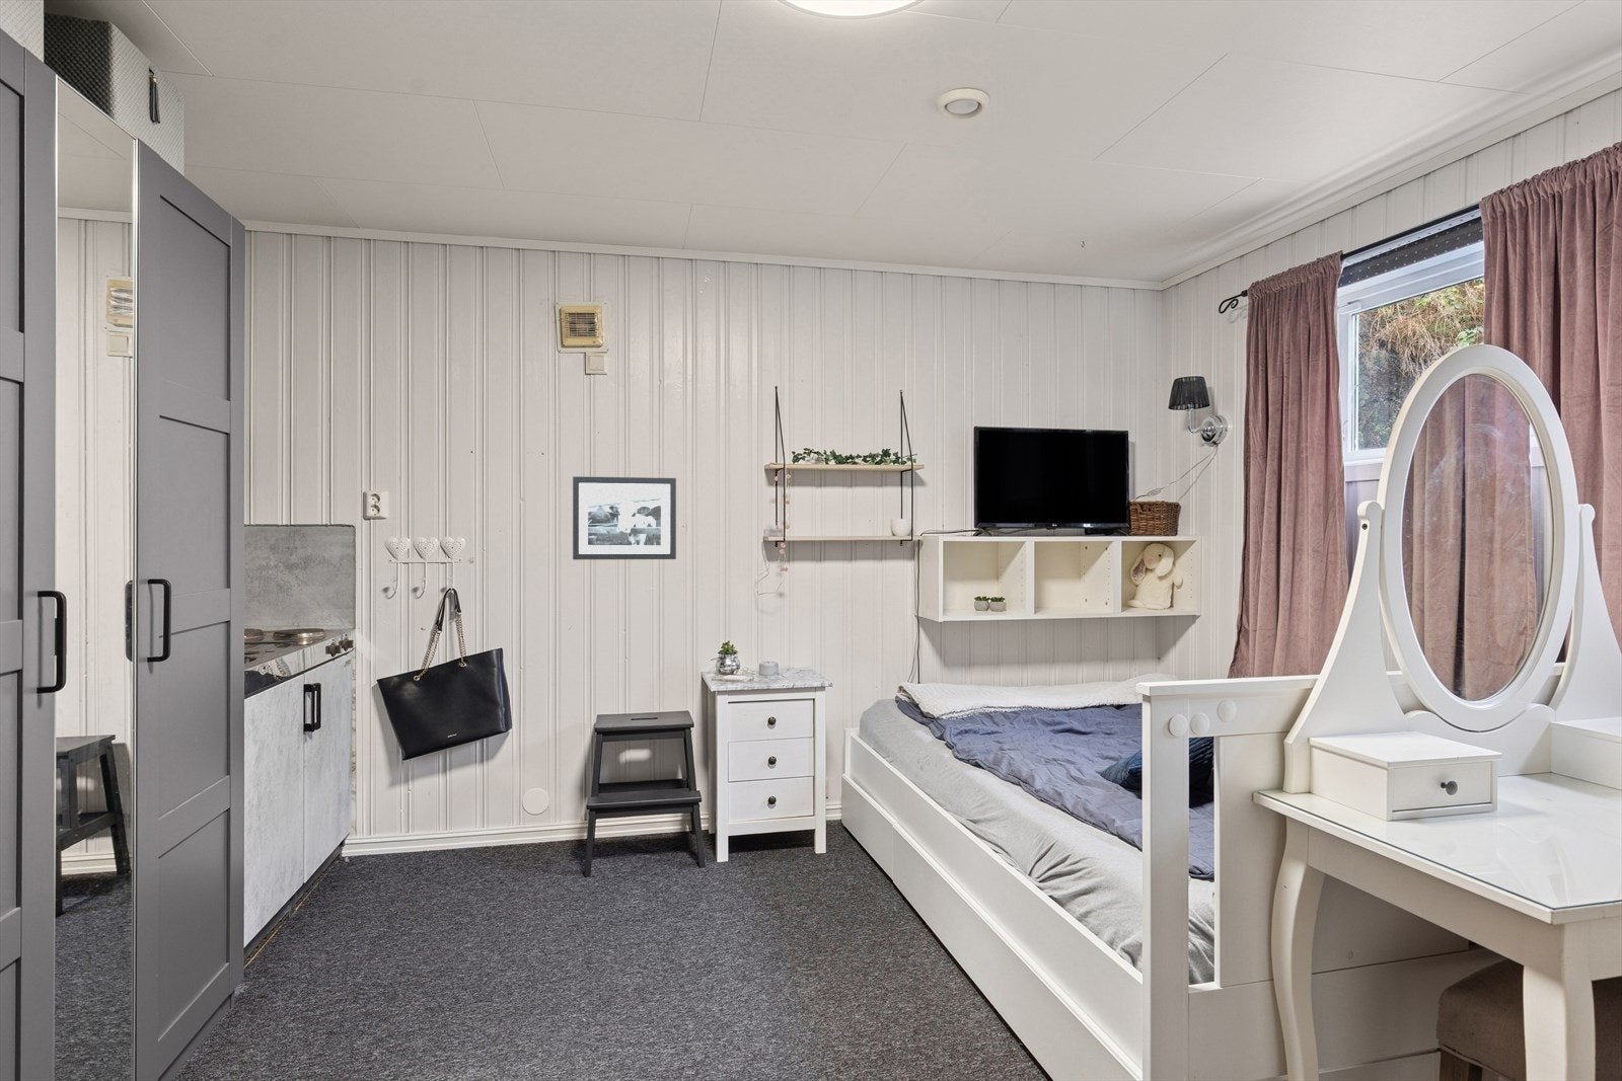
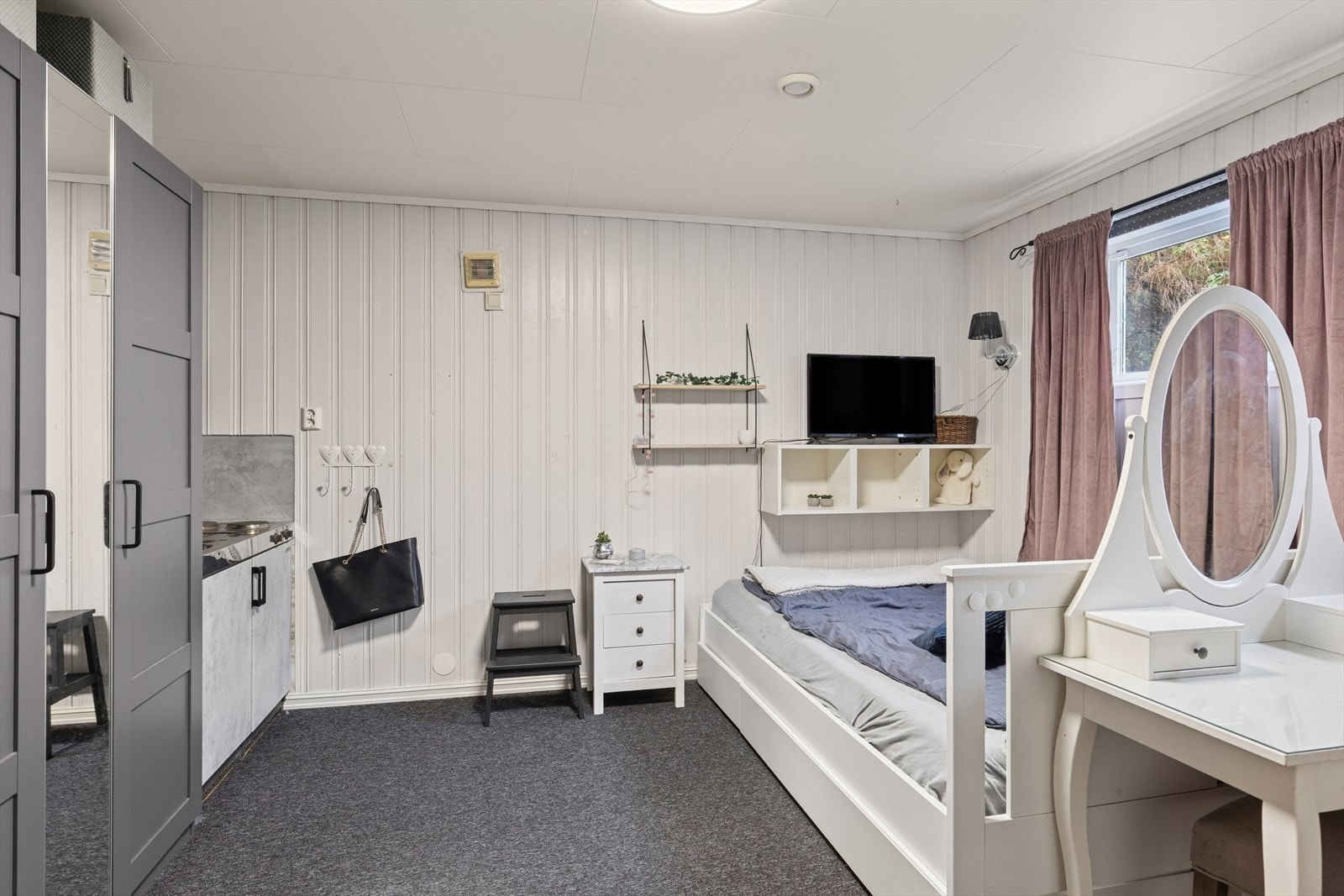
- picture frame [572,475,677,560]
